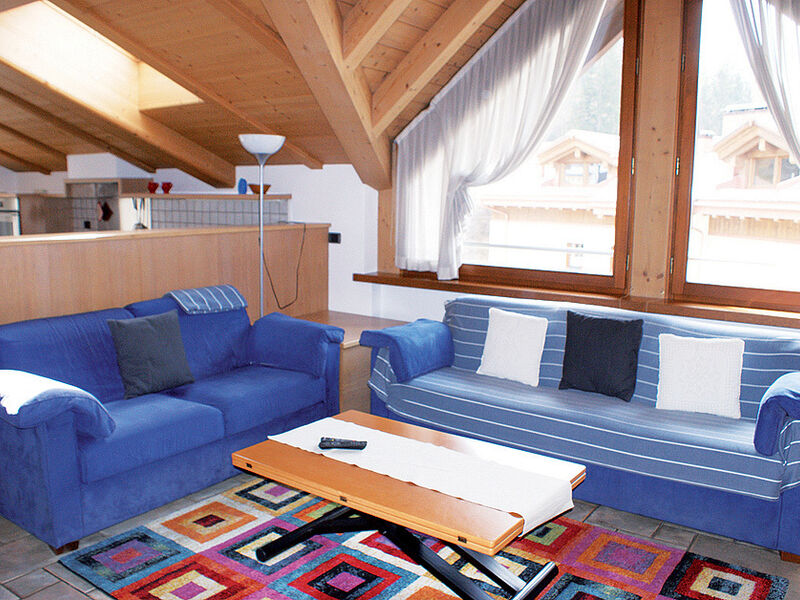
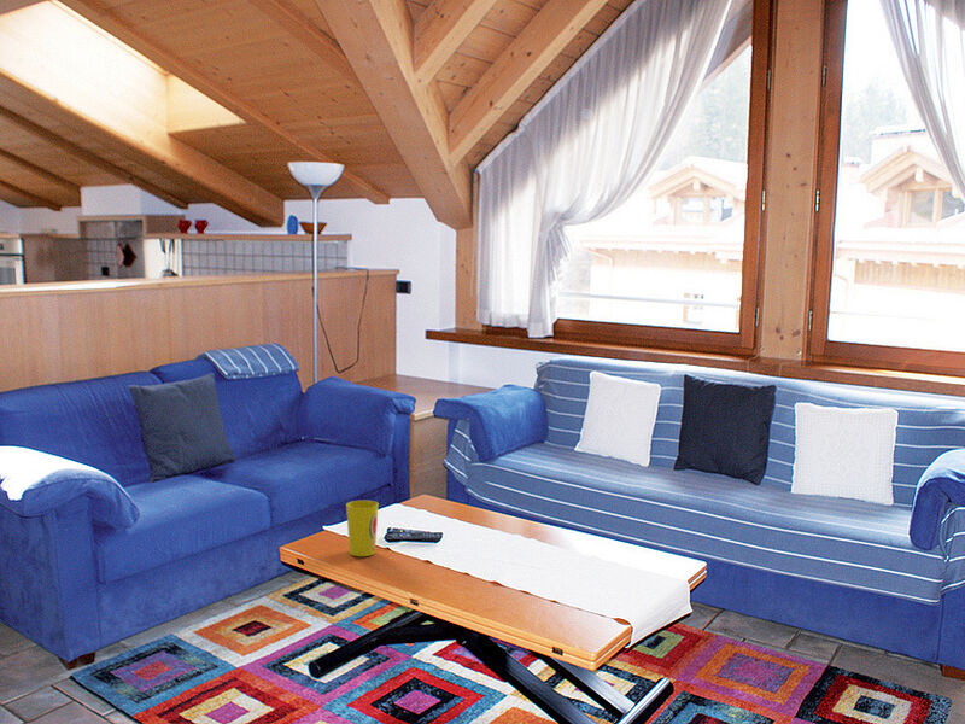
+ cup [345,500,380,557]
